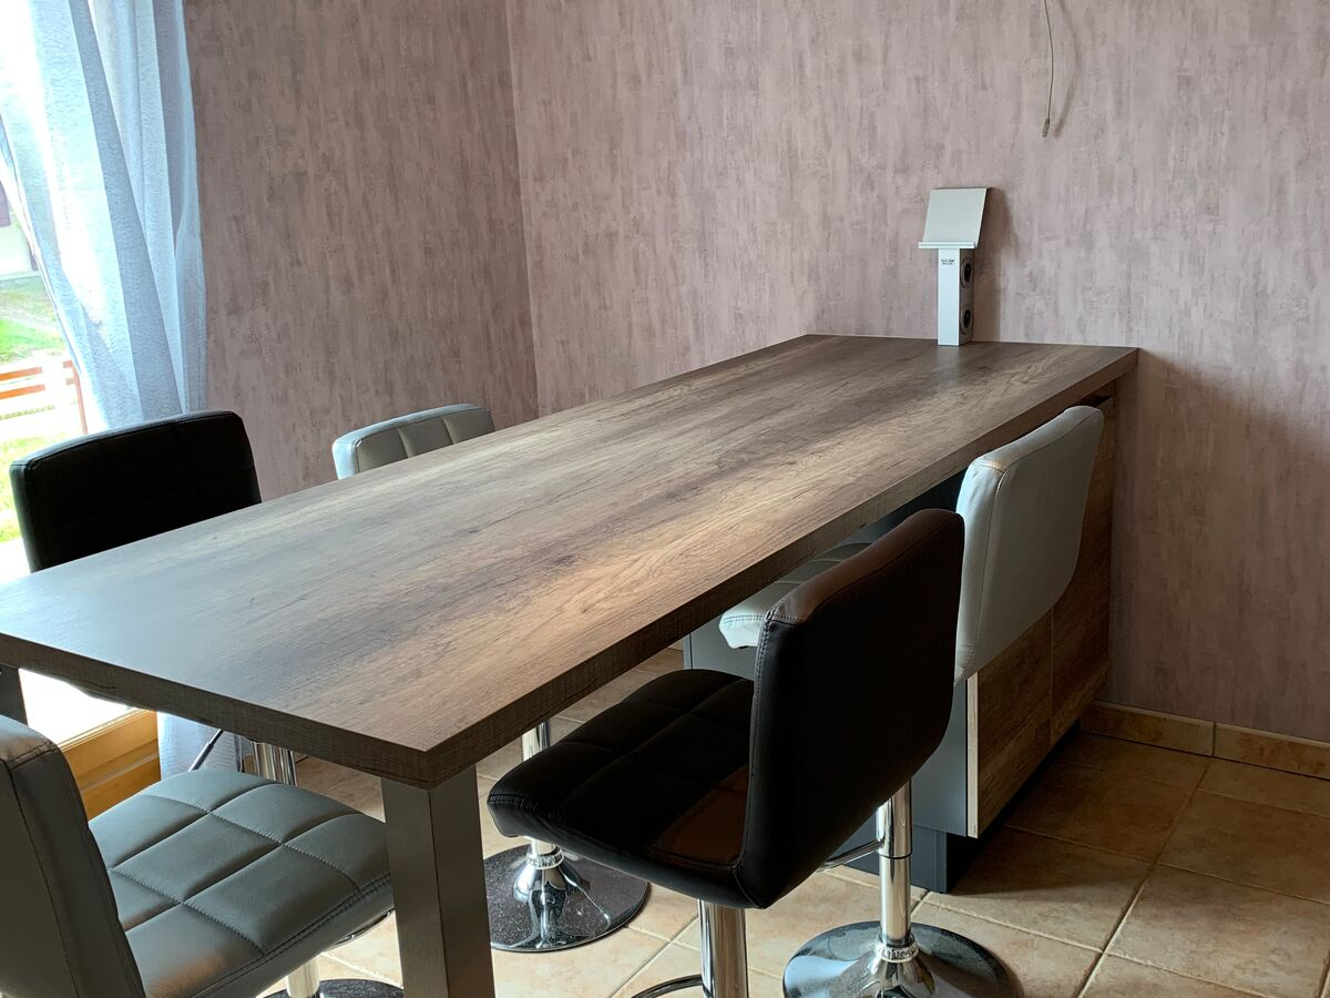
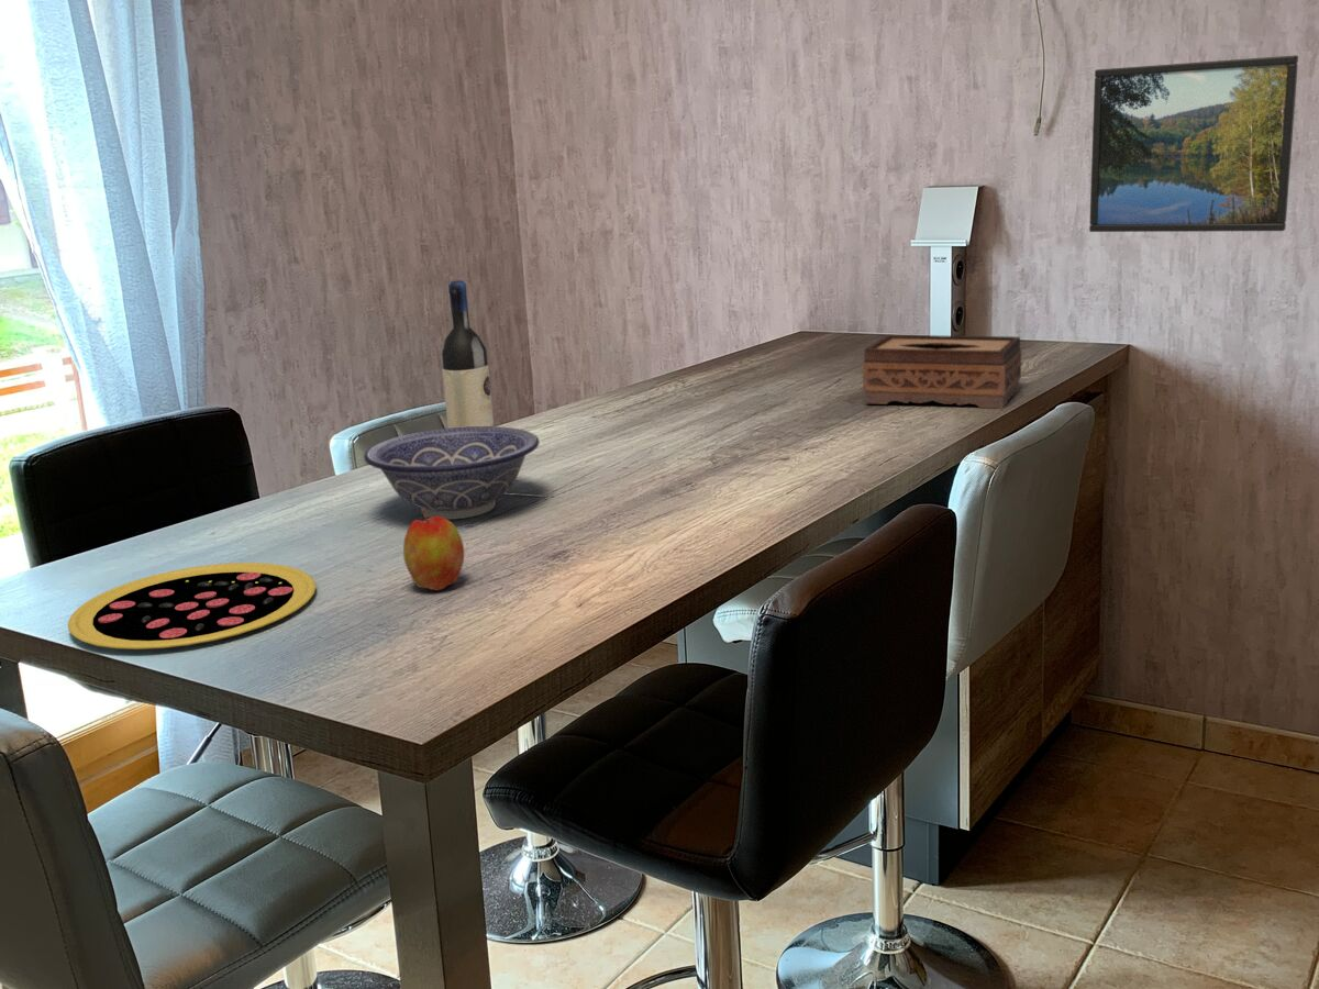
+ tissue box [862,334,1022,410]
+ wine bottle [440,279,495,429]
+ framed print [1088,54,1299,233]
+ pizza [67,562,317,651]
+ apple [402,508,465,591]
+ decorative bowl [363,425,541,521]
